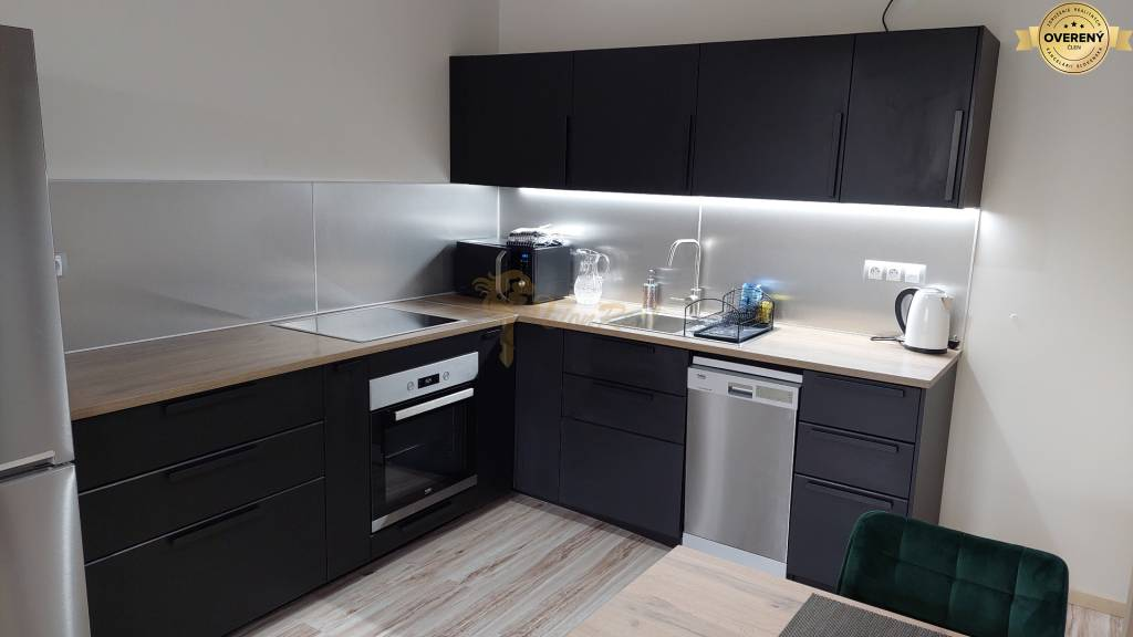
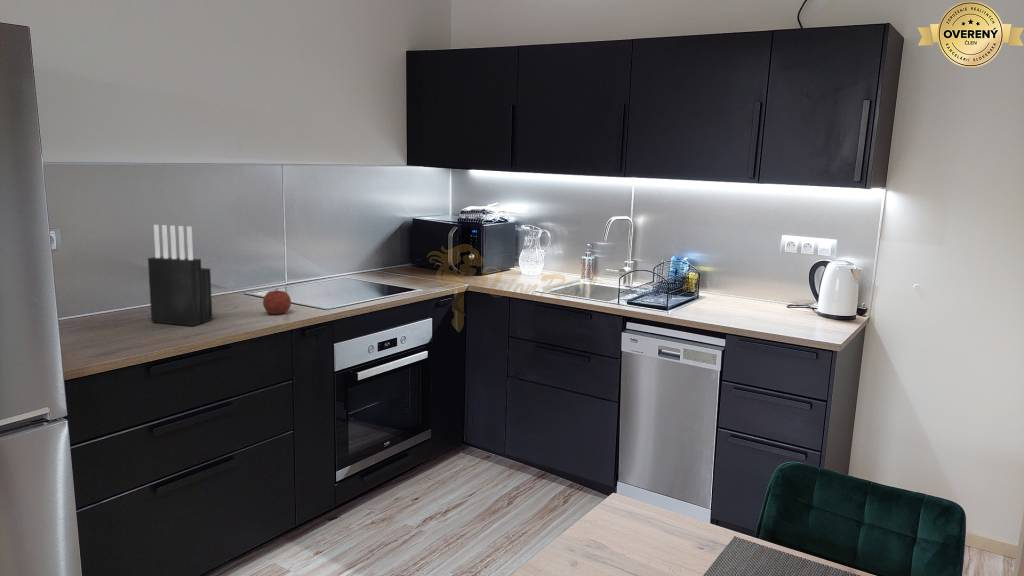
+ fruit [262,287,292,315]
+ knife block [147,224,213,327]
